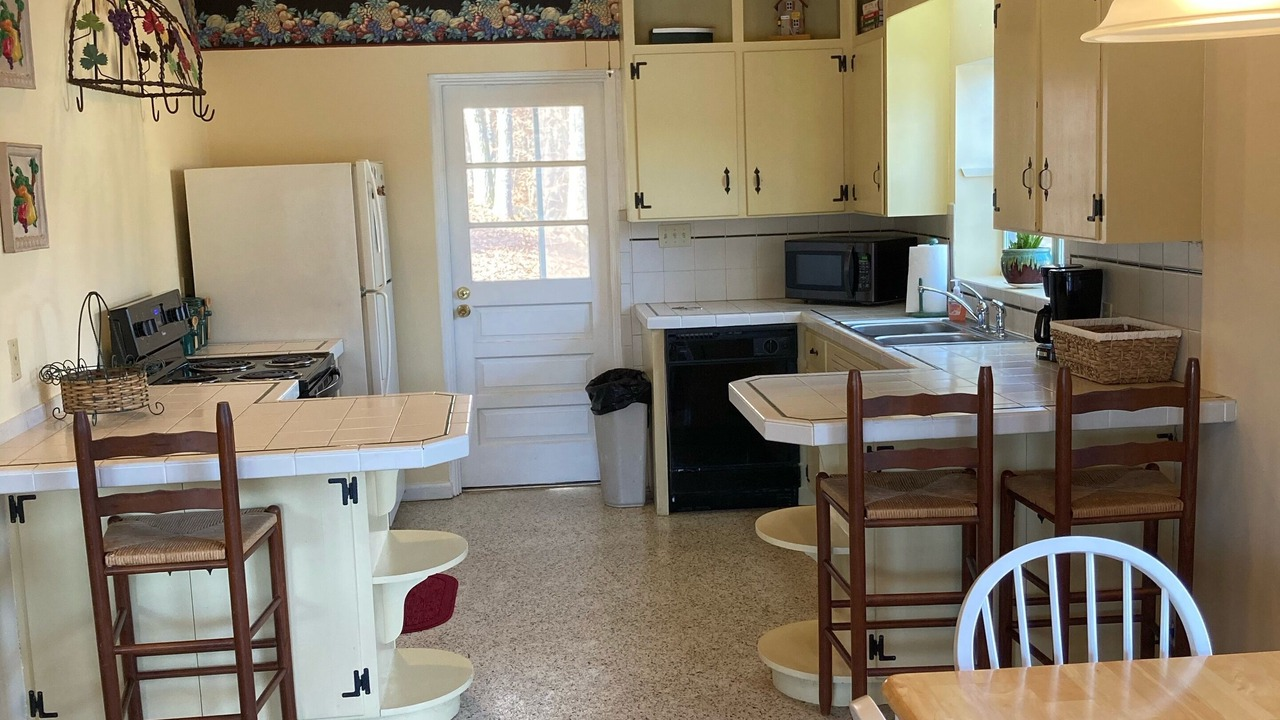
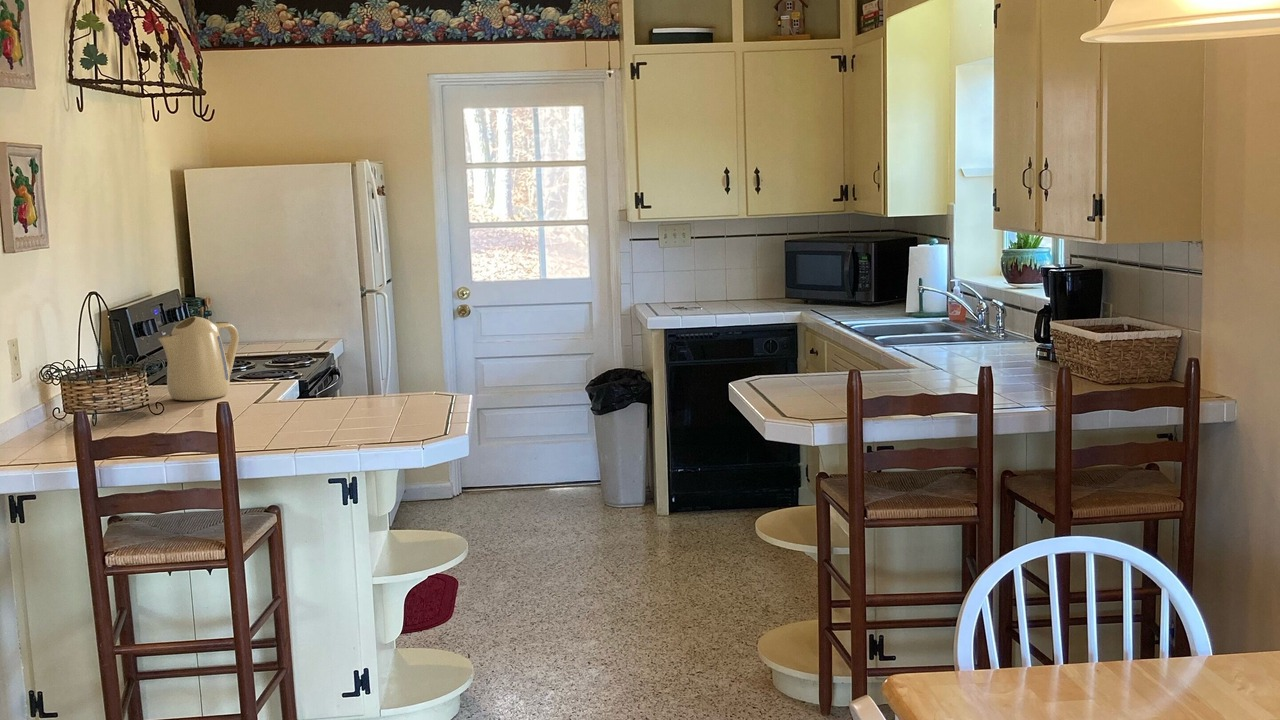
+ kettle [157,316,240,401]
